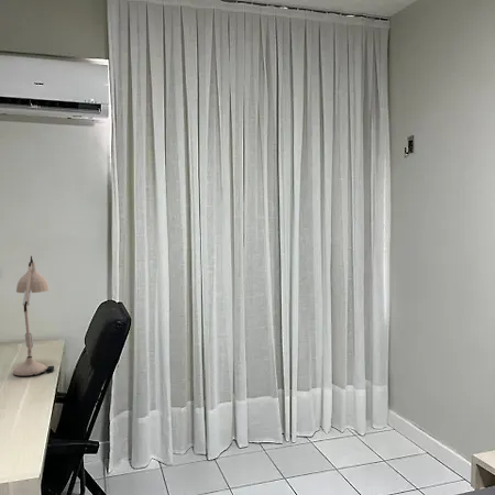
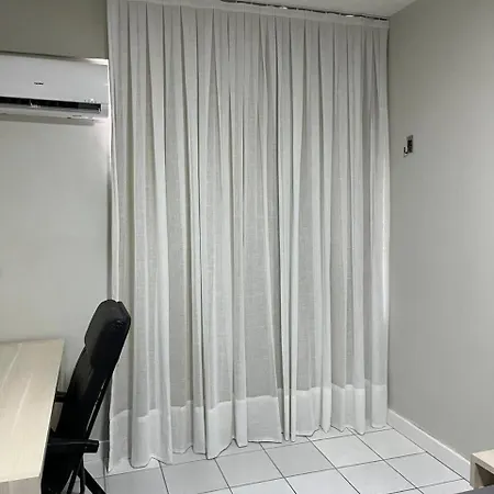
- desk lamp [12,255,55,376]
